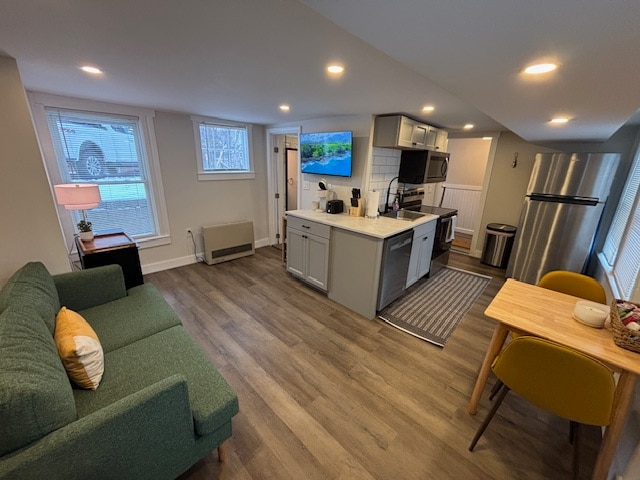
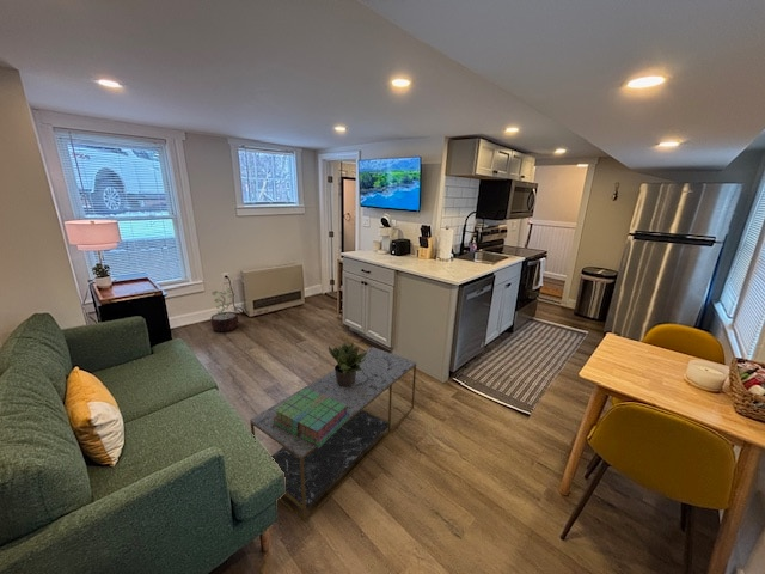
+ coffee table [249,346,417,524]
+ potted plant [328,342,367,387]
+ stack of books [273,389,350,448]
+ decorative plant [209,287,239,332]
